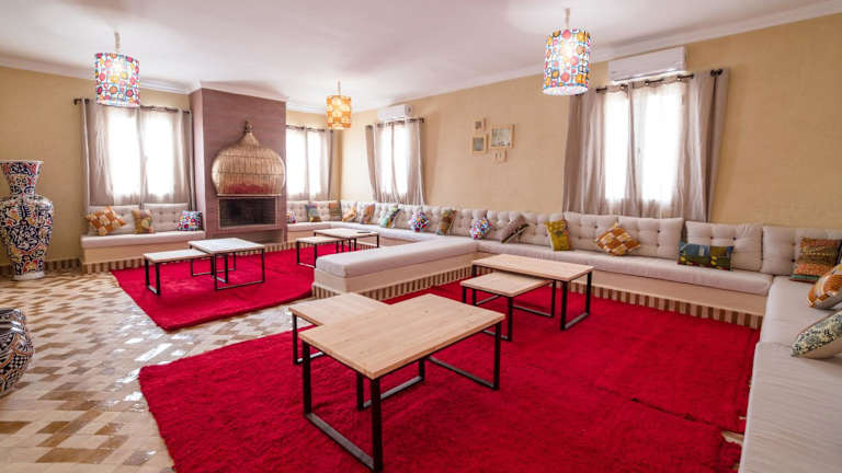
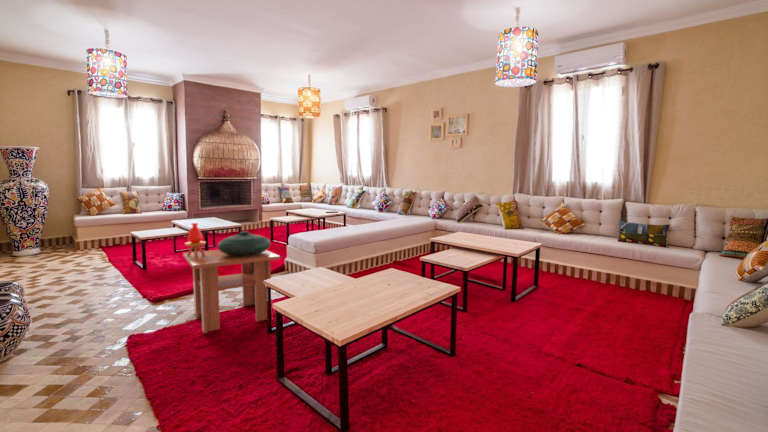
+ decorative bowl [217,230,272,257]
+ coffee table [182,249,282,334]
+ vase [184,222,207,257]
